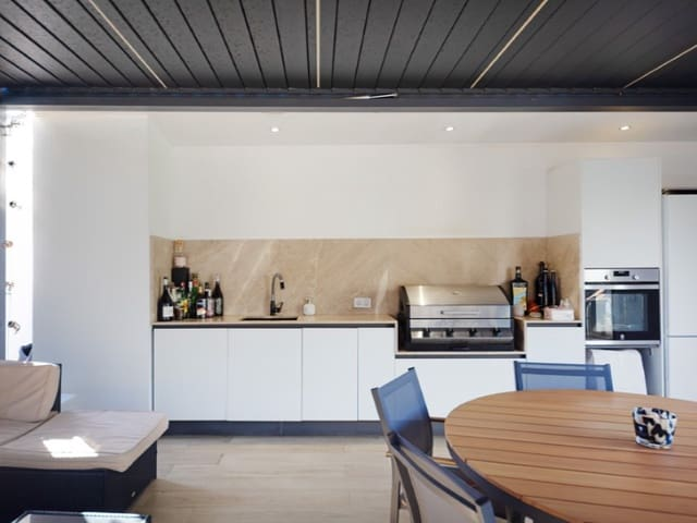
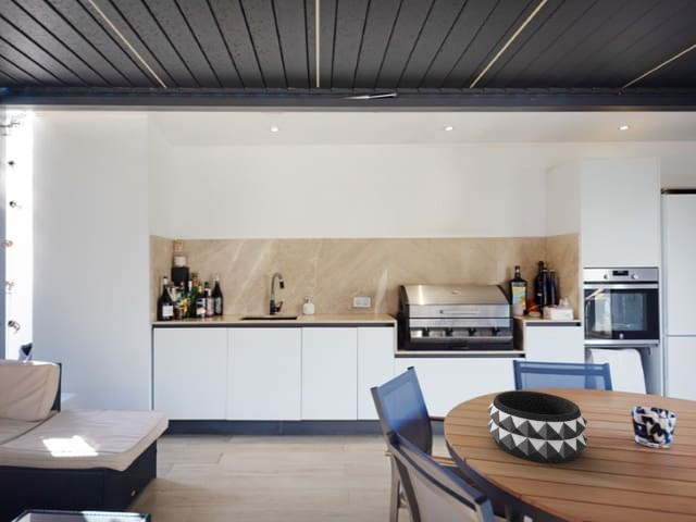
+ decorative bowl [487,389,588,464]
